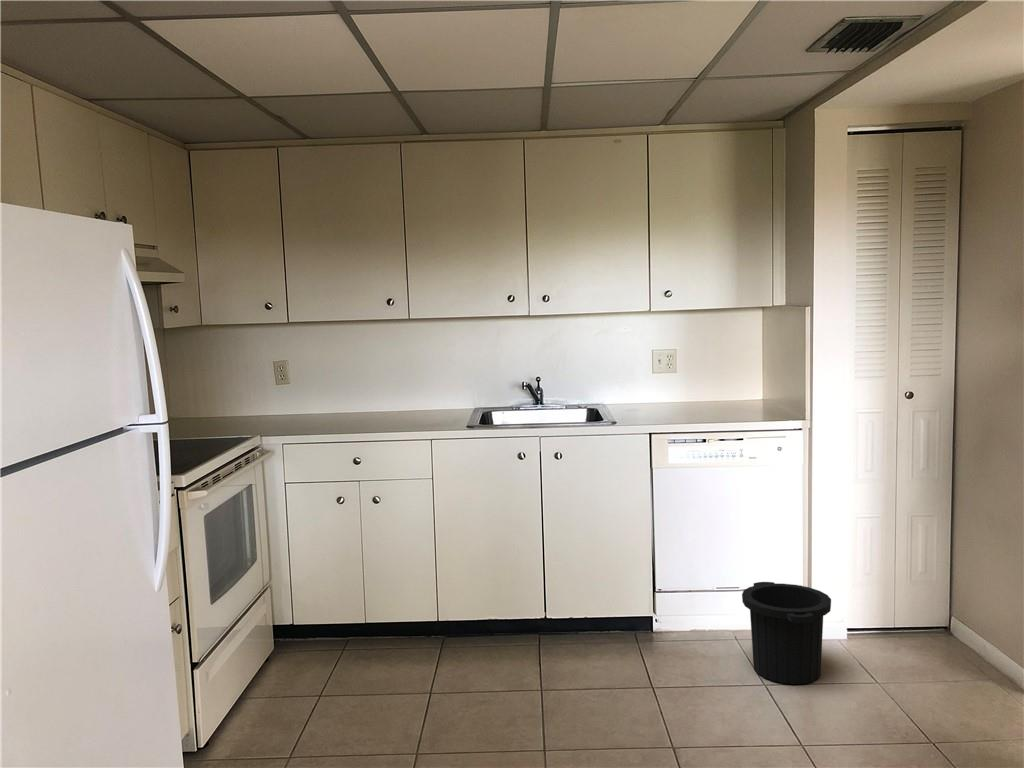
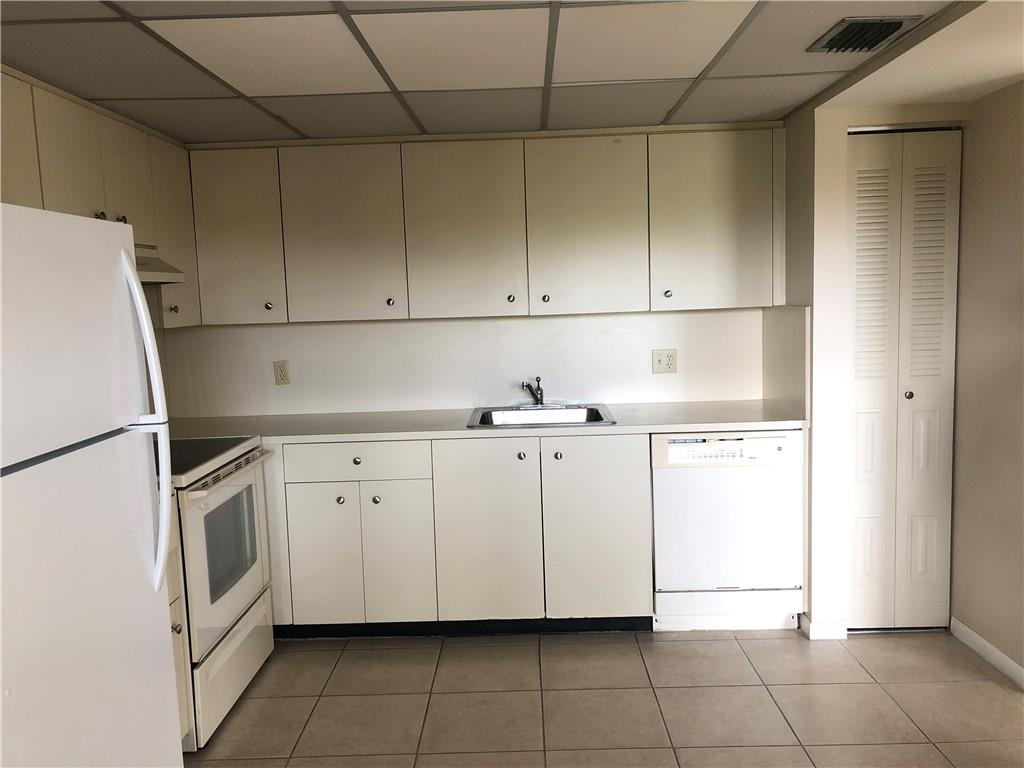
- trash can [741,581,832,685]
